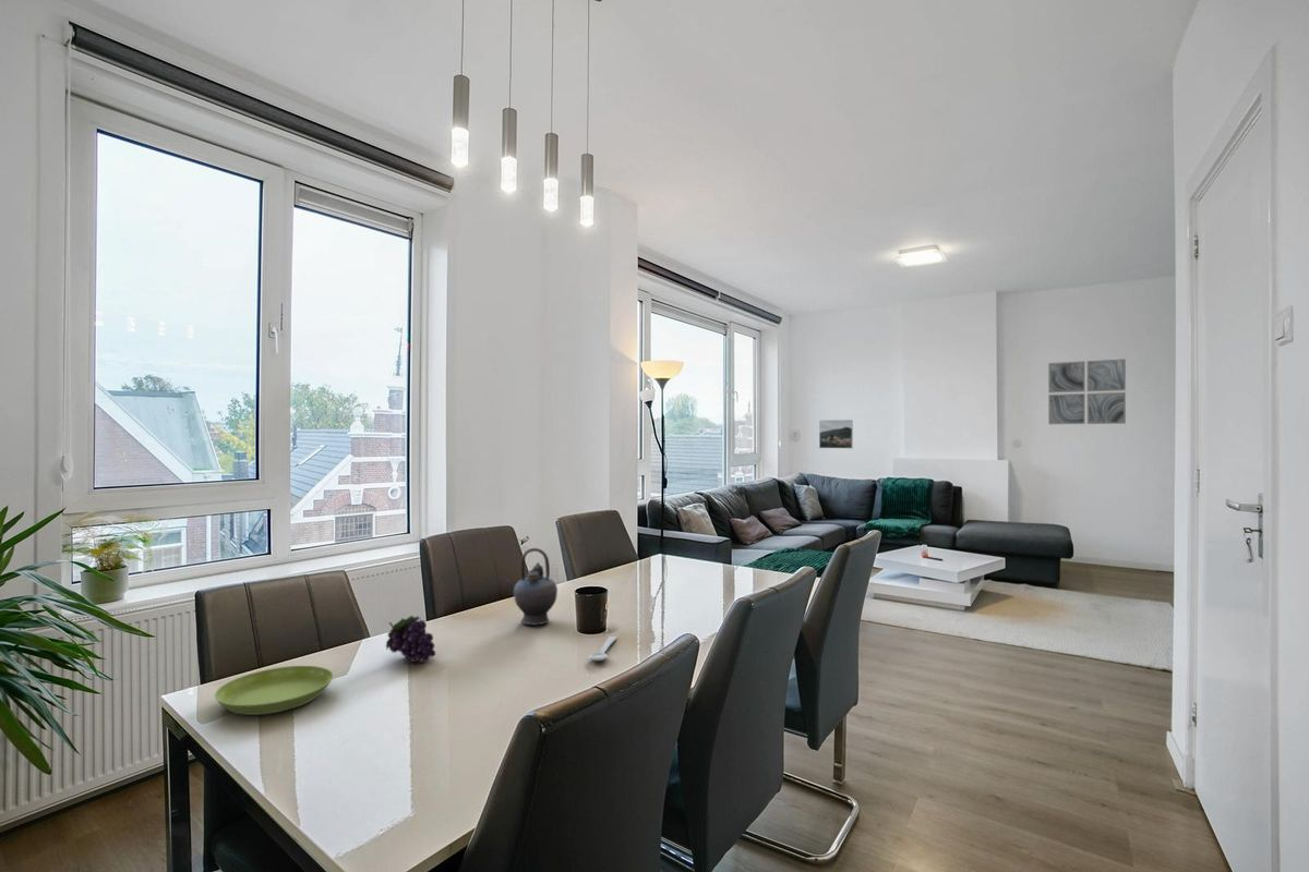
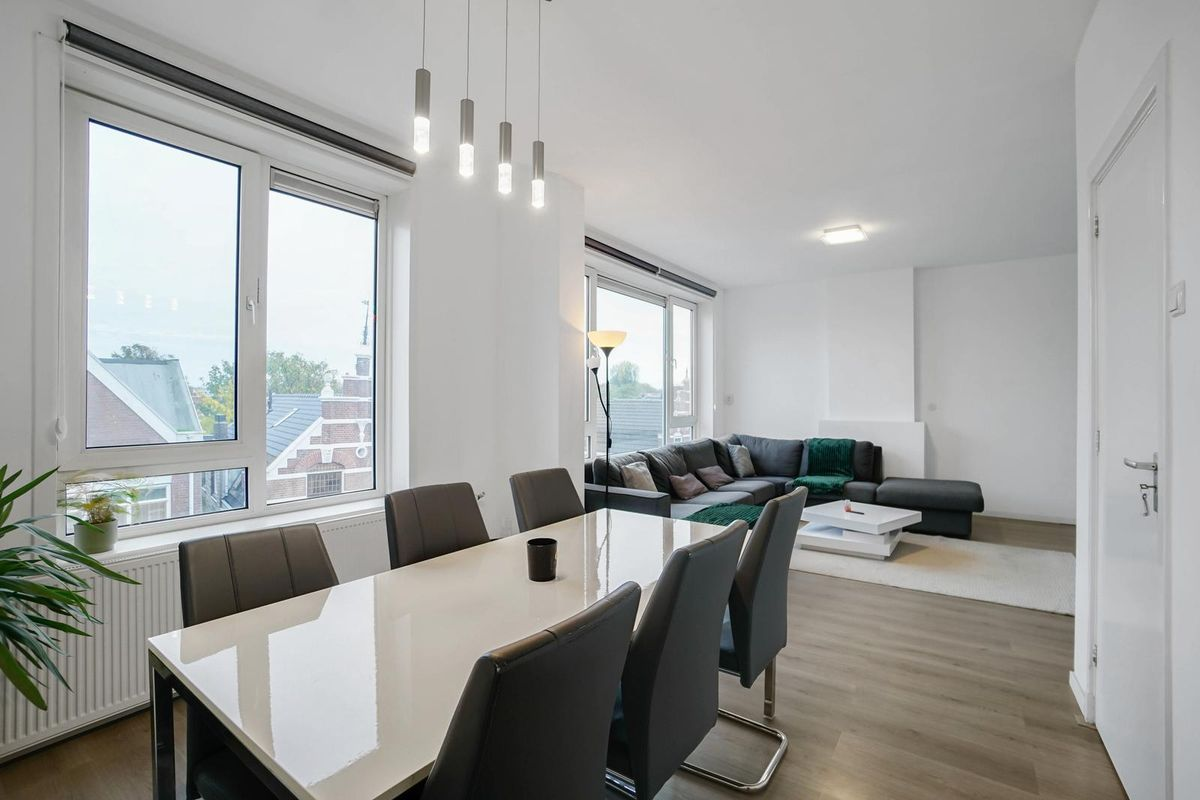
- spoon [588,635,619,662]
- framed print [818,419,854,449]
- fruit [385,615,436,664]
- teapot [503,547,559,626]
- wall art [1047,358,1127,425]
- saucer [214,665,335,716]
